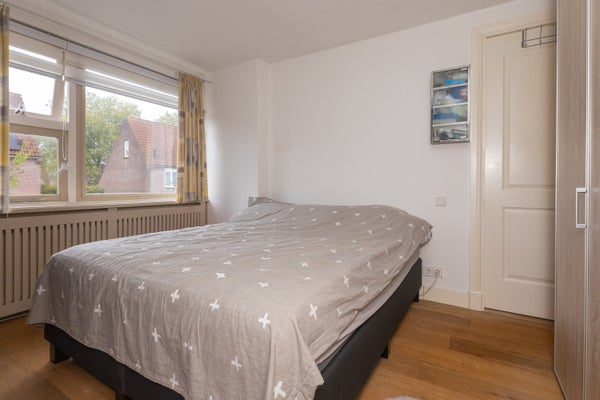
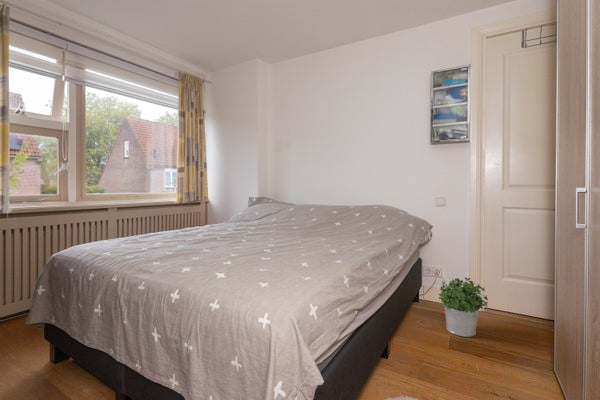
+ potted plant [437,277,489,338]
